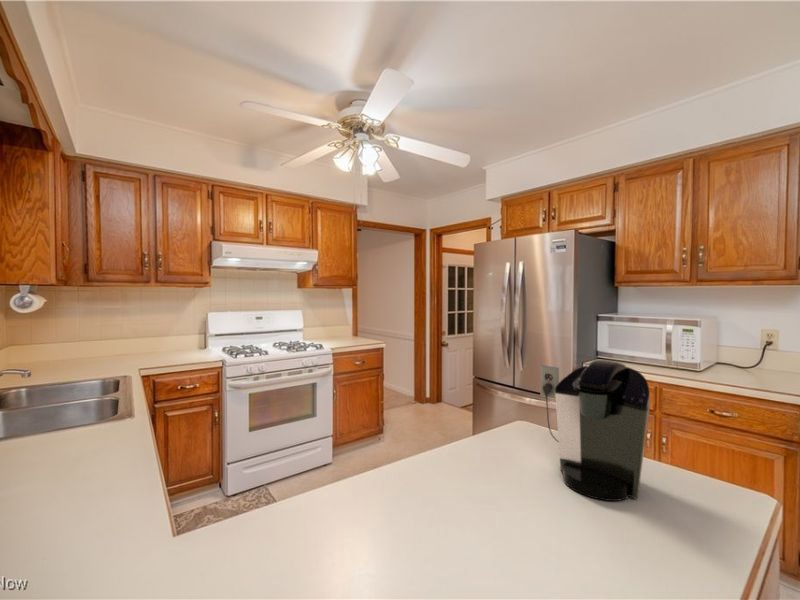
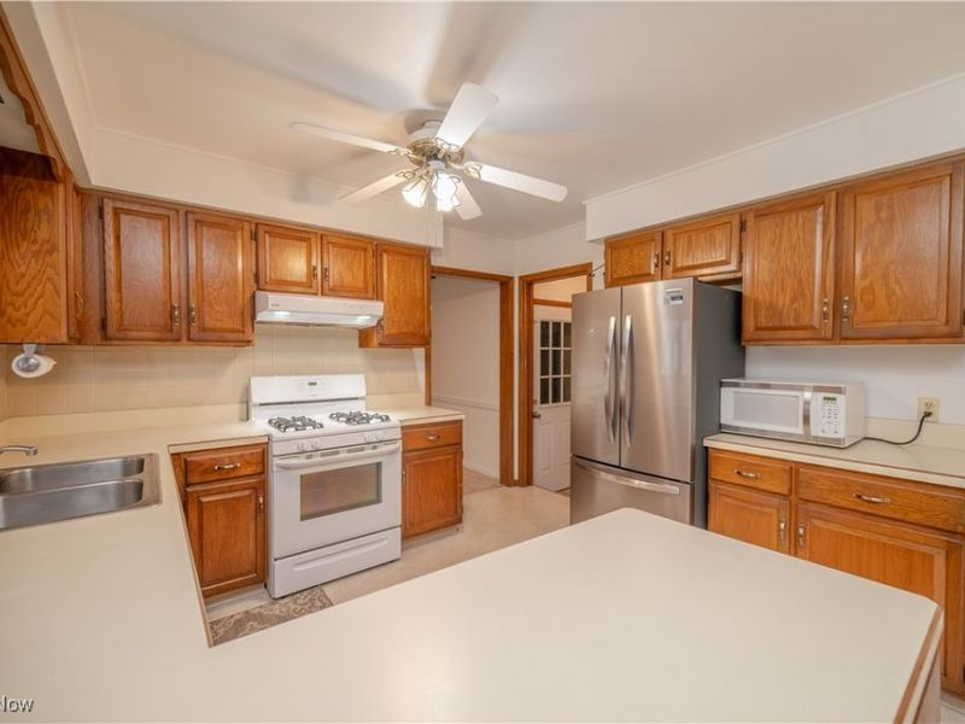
- coffee maker [539,359,651,502]
